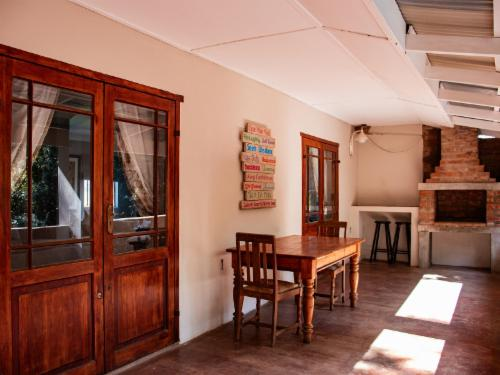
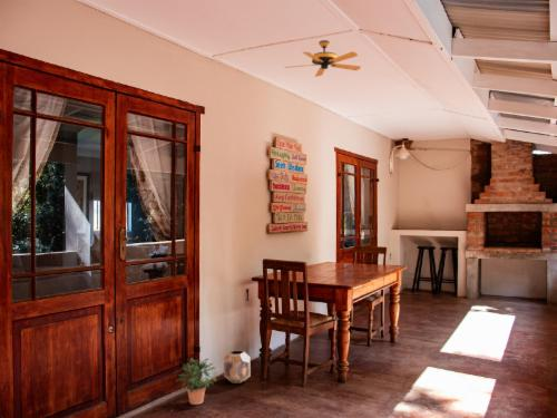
+ planter [223,350,252,385]
+ potted plant [176,357,218,406]
+ ceiling fan [283,39,362,78]
